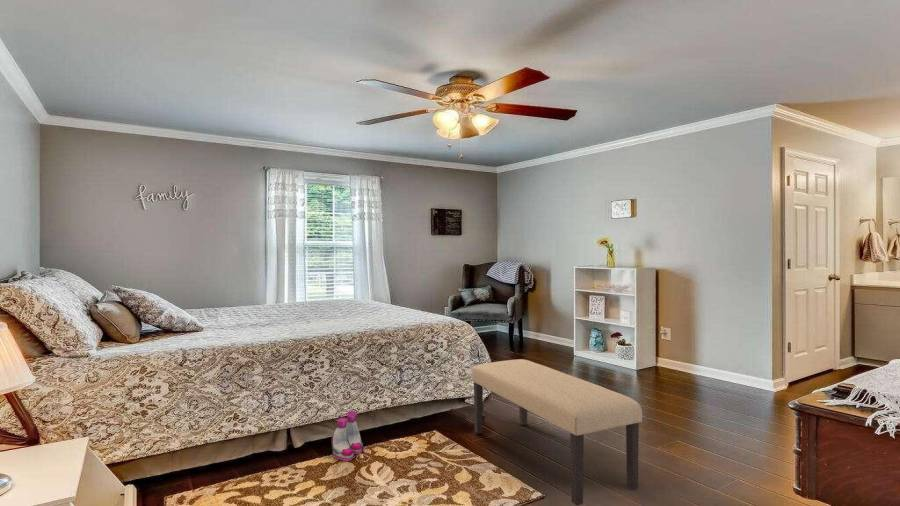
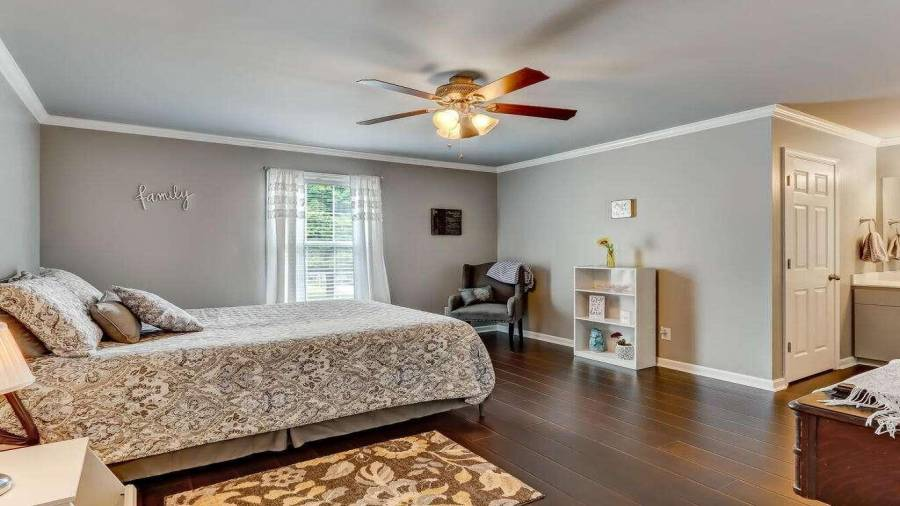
- boots [330,410,364,462]
- bench [471,358,643,506]
